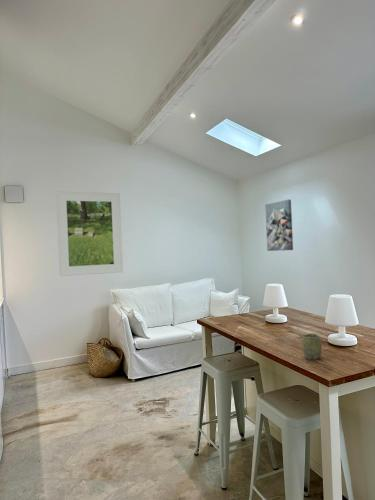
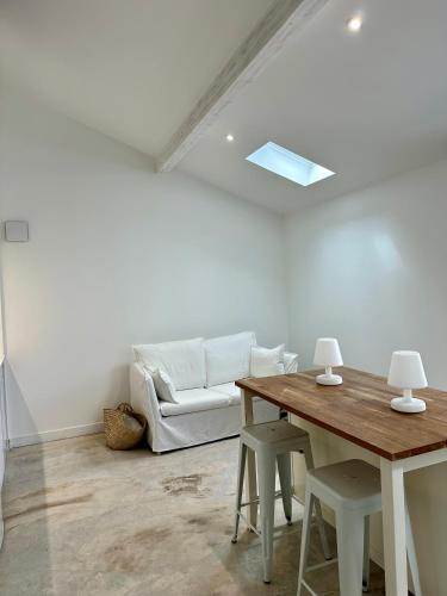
- wall art [264,199,294,252]
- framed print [55,190,124,277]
- cup [301,333,323,360]
